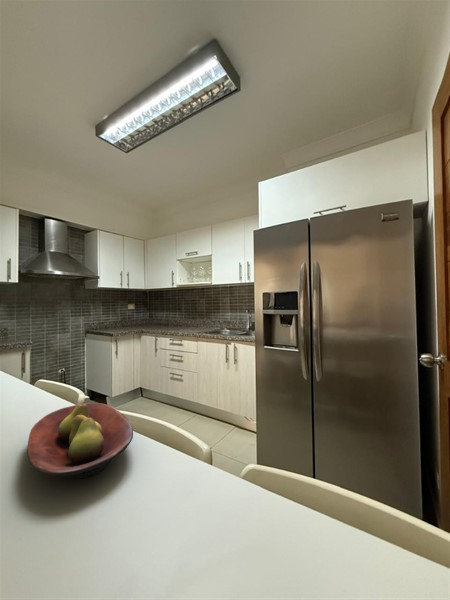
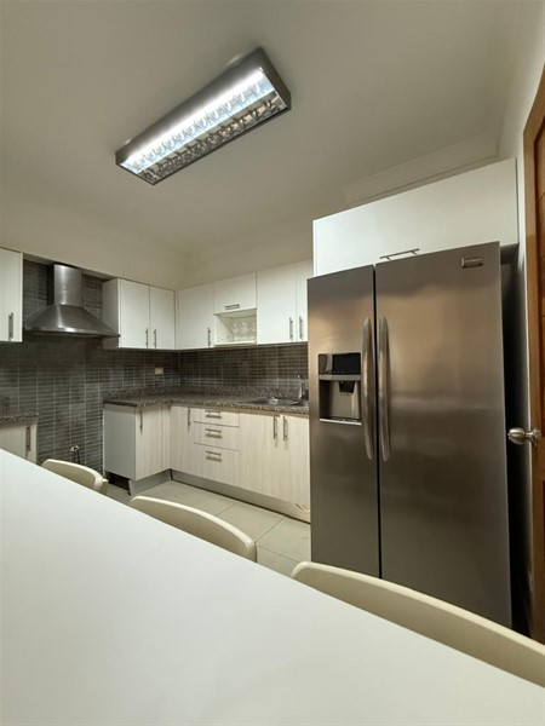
- fruit bowl [26,402,134,479]
